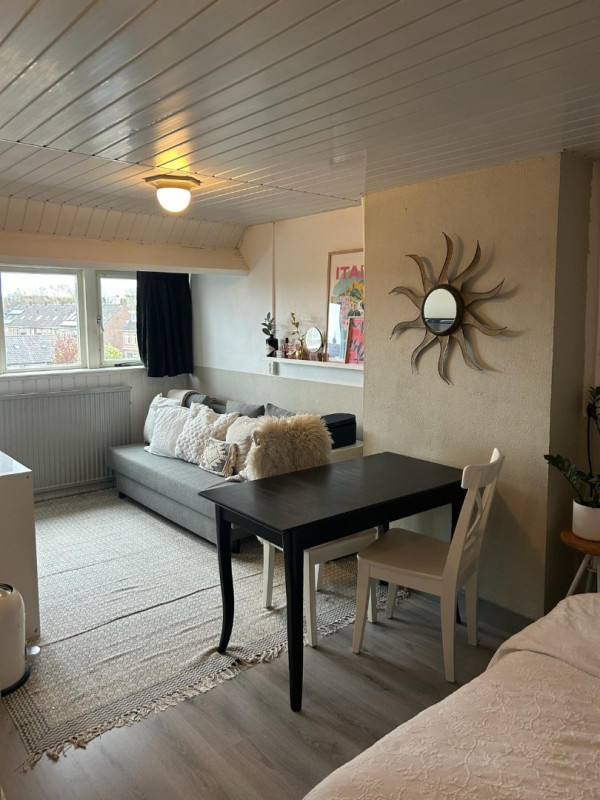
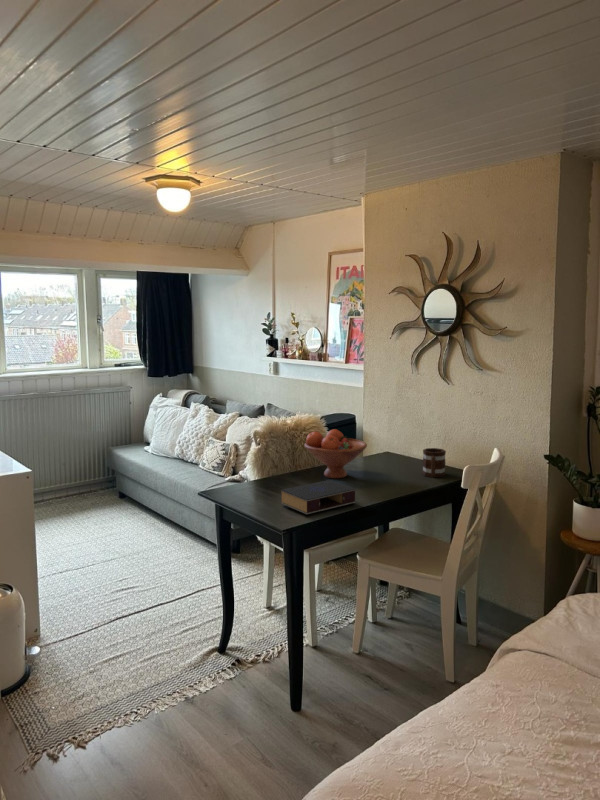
+ mug [421,447,447,479]
+ fruit bowl [303,428,368,479]
+ book [280,479,357,515]
